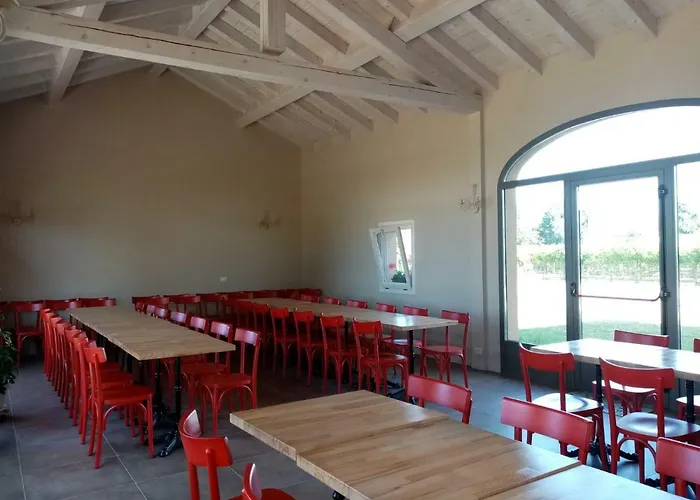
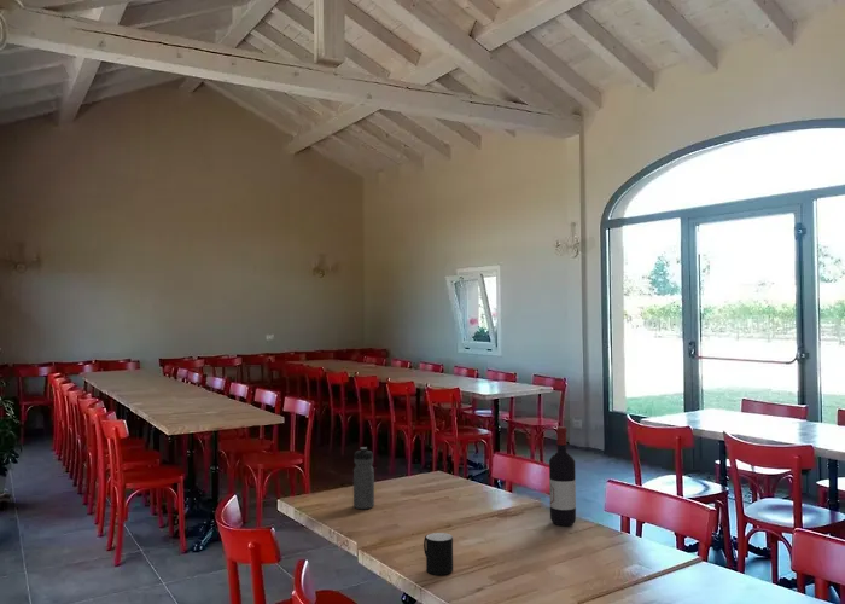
+ water bottle [352,446,375,510]
+ wine bottle [548,425,577,527]
+ cup [422,532,454,576]
